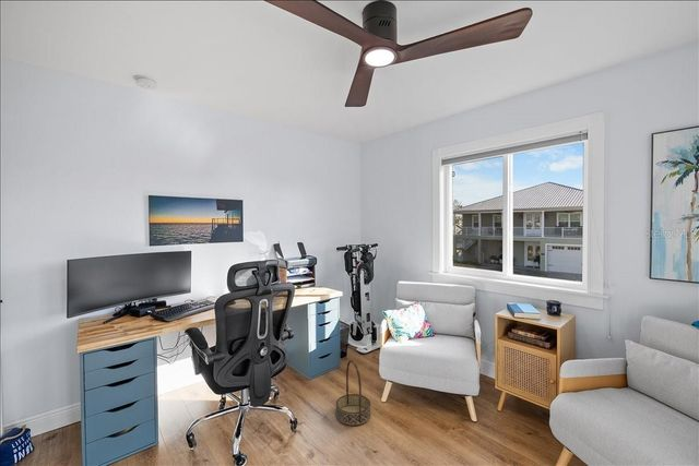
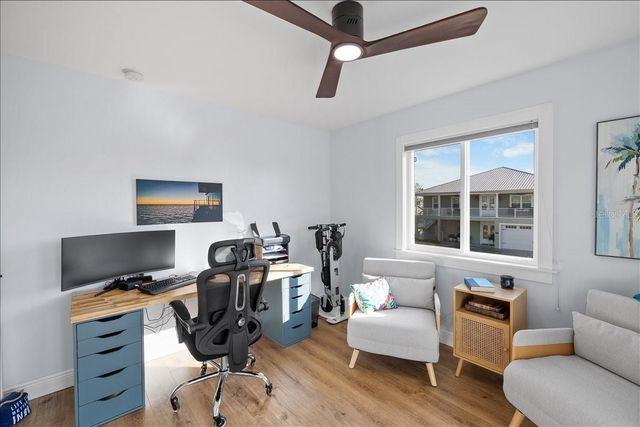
- basket [335,359,371,427]
